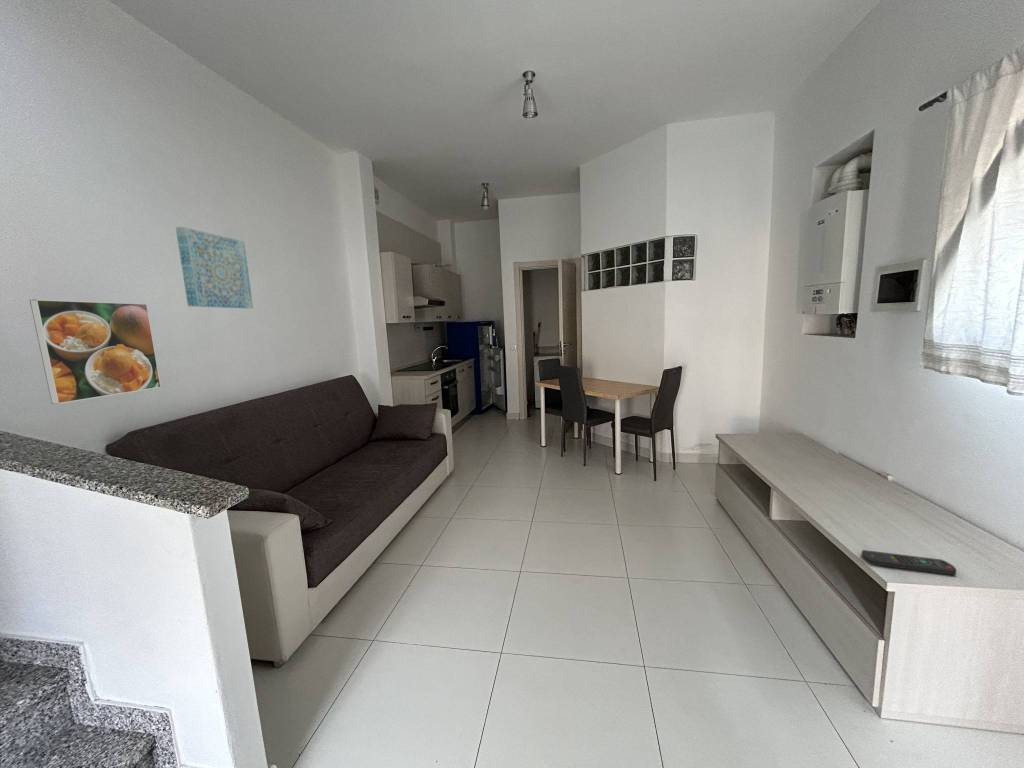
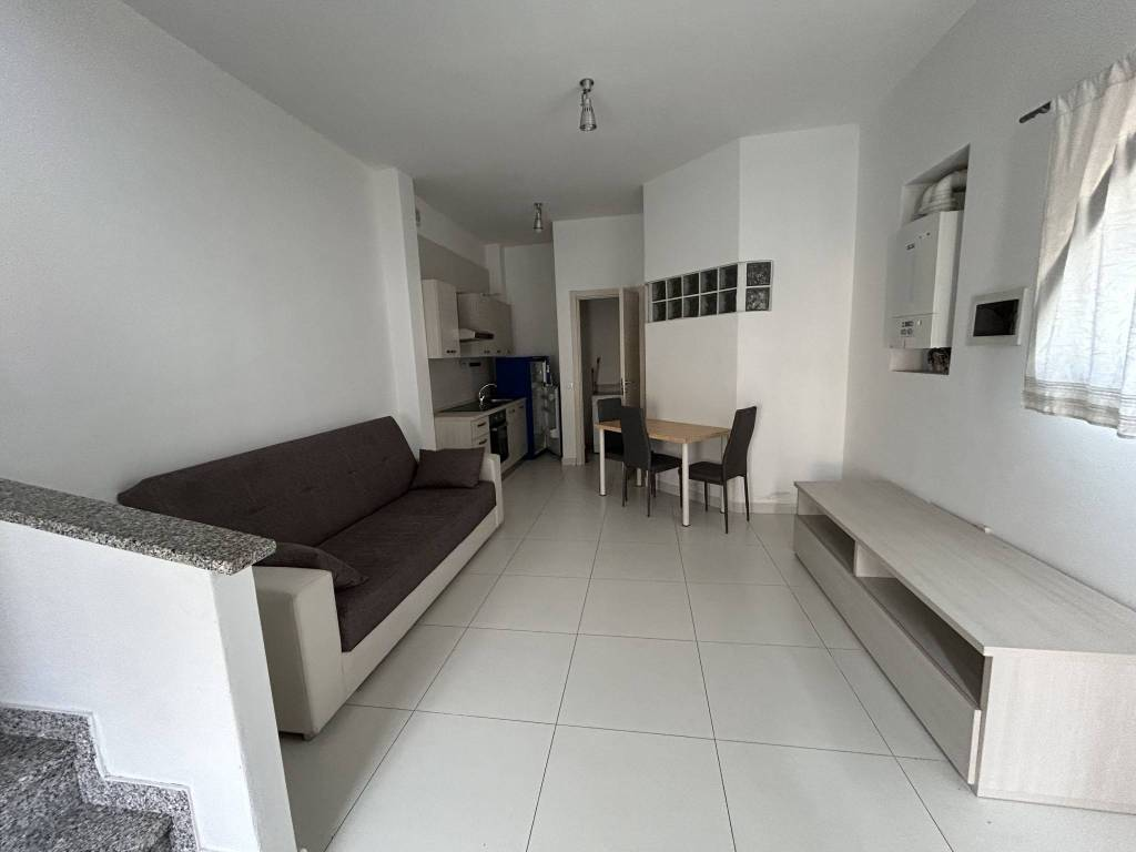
- remote control [860,549,957,576]
- wall art [175,226,254,309]
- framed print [29,298,162,405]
